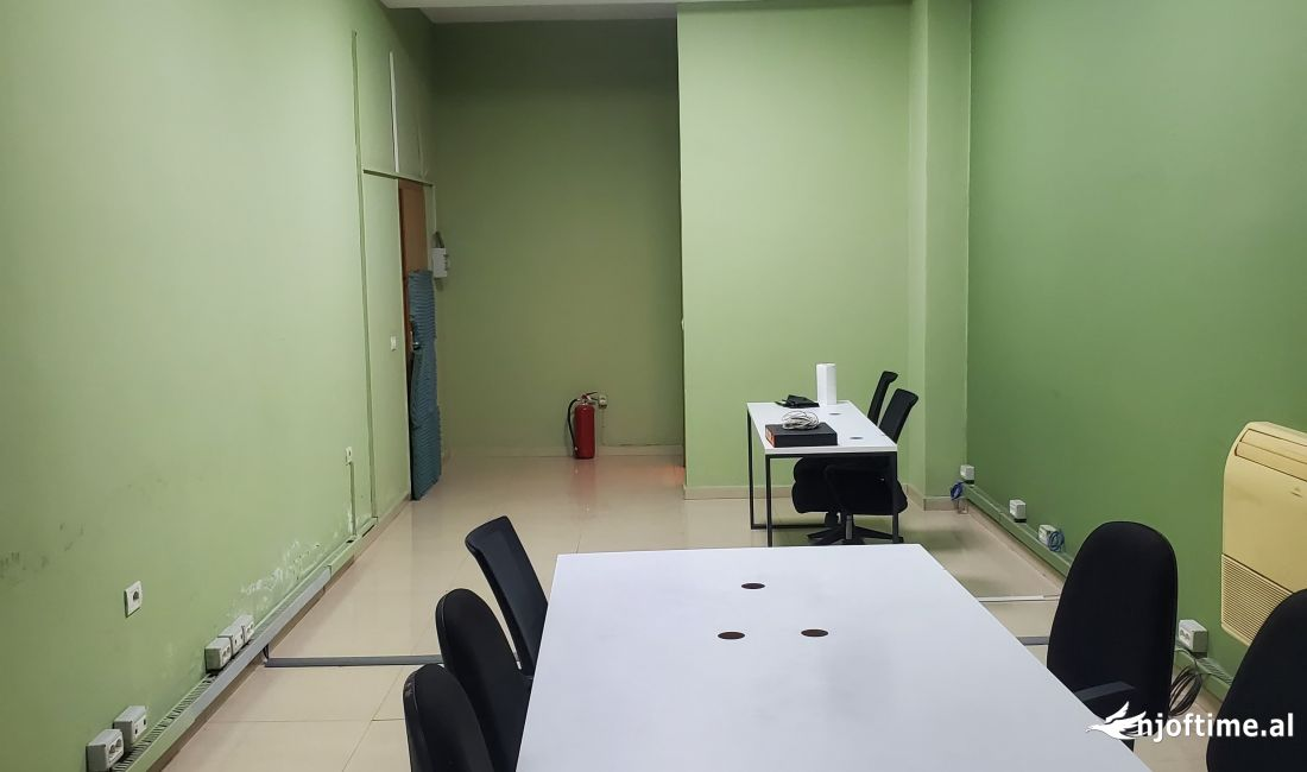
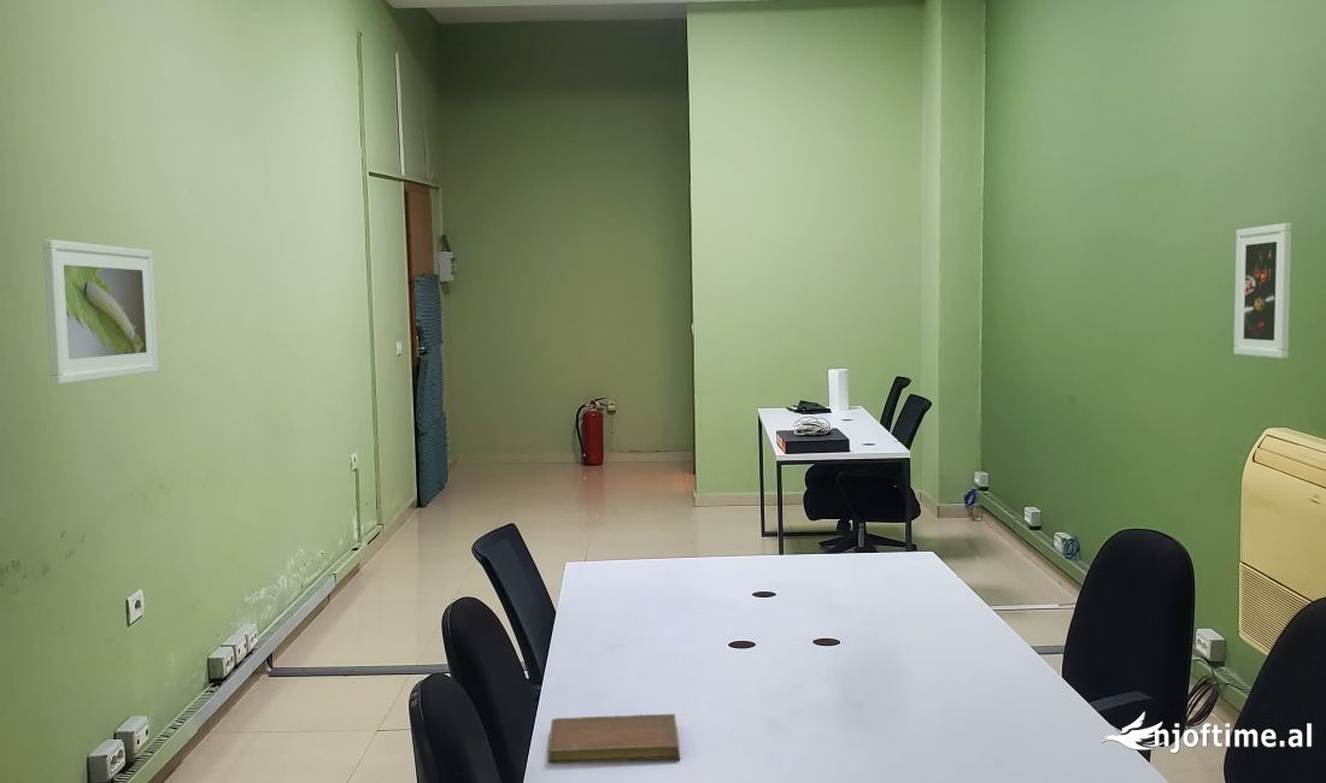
+ notebook [546,713,681,765]
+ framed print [1233,222,1293,359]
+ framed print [42,239,159,385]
